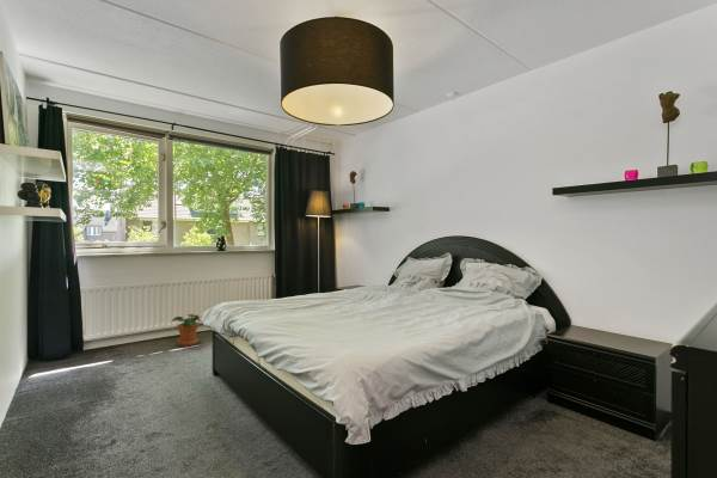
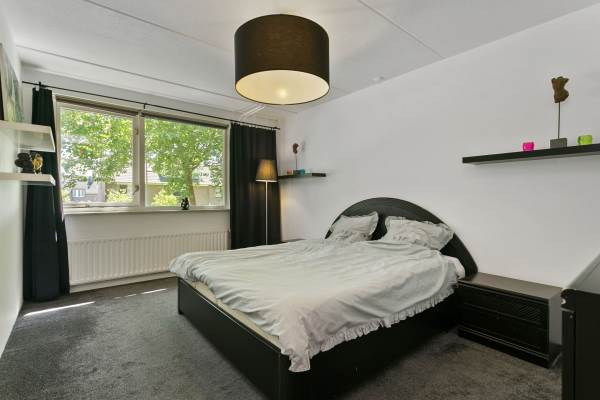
- potted plant [170,313,202,348]
